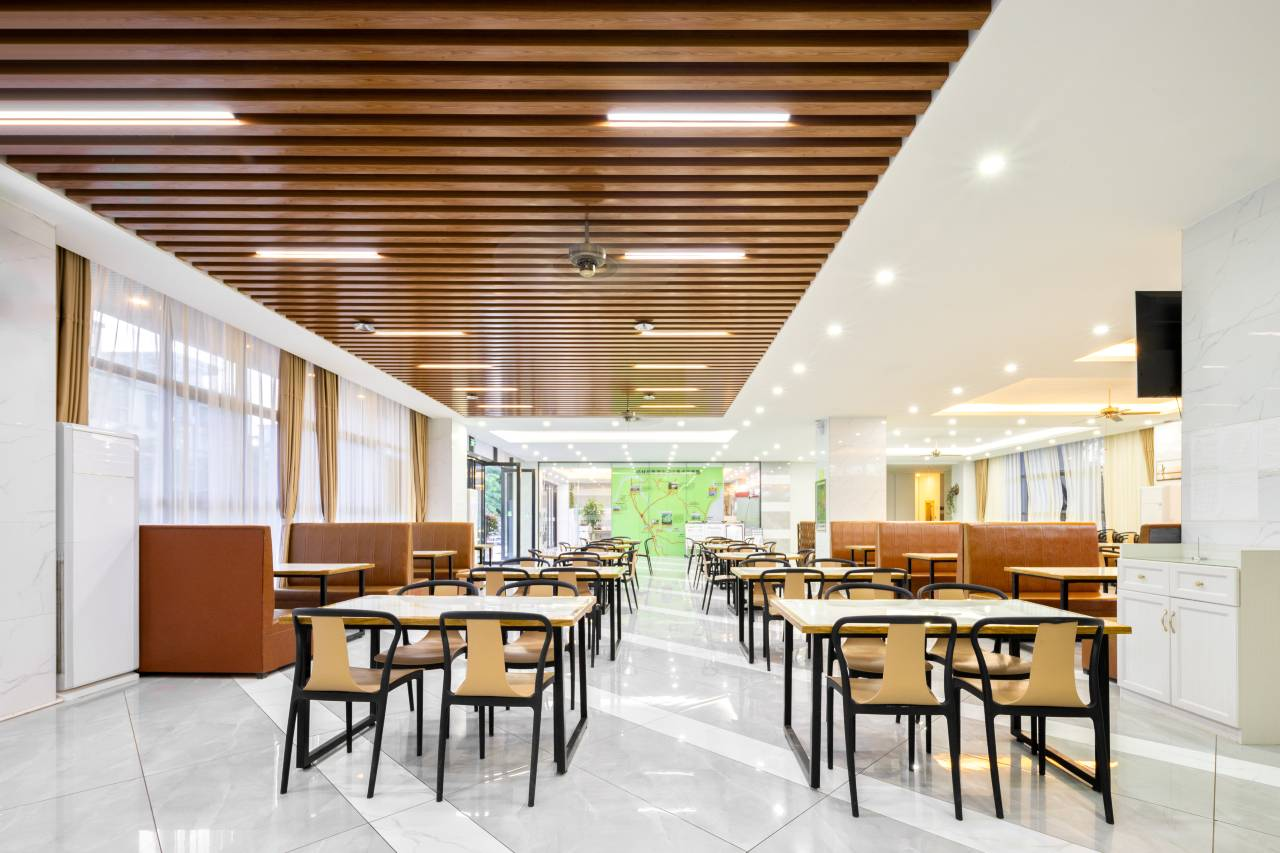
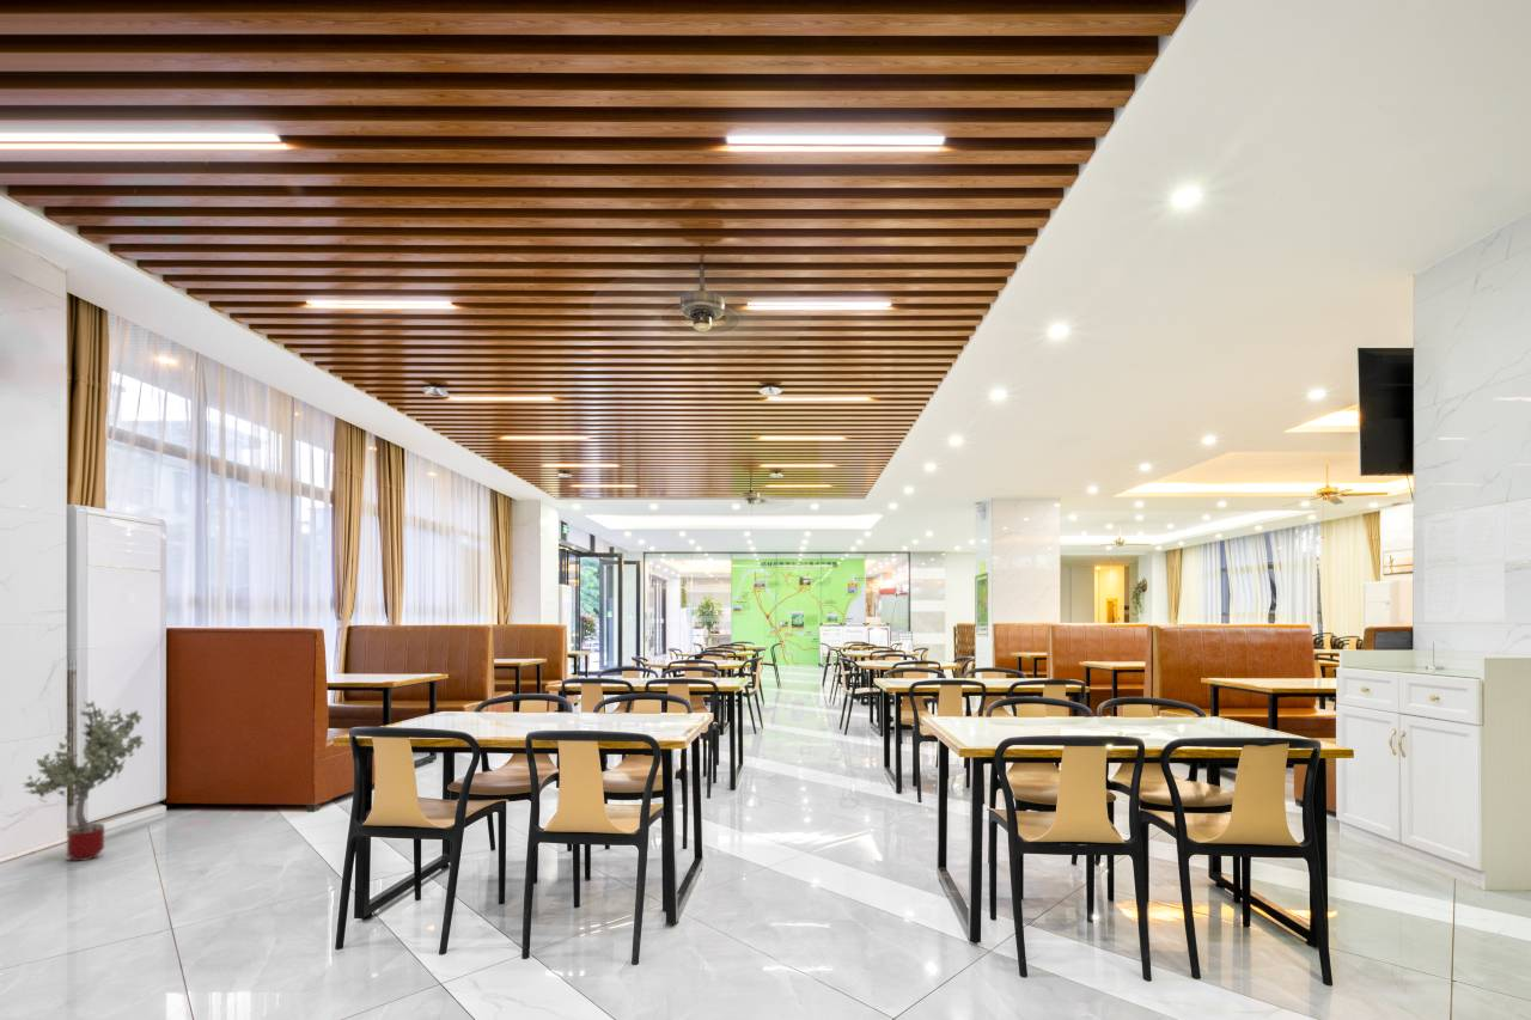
+ potted tree [20,700,146,862]
